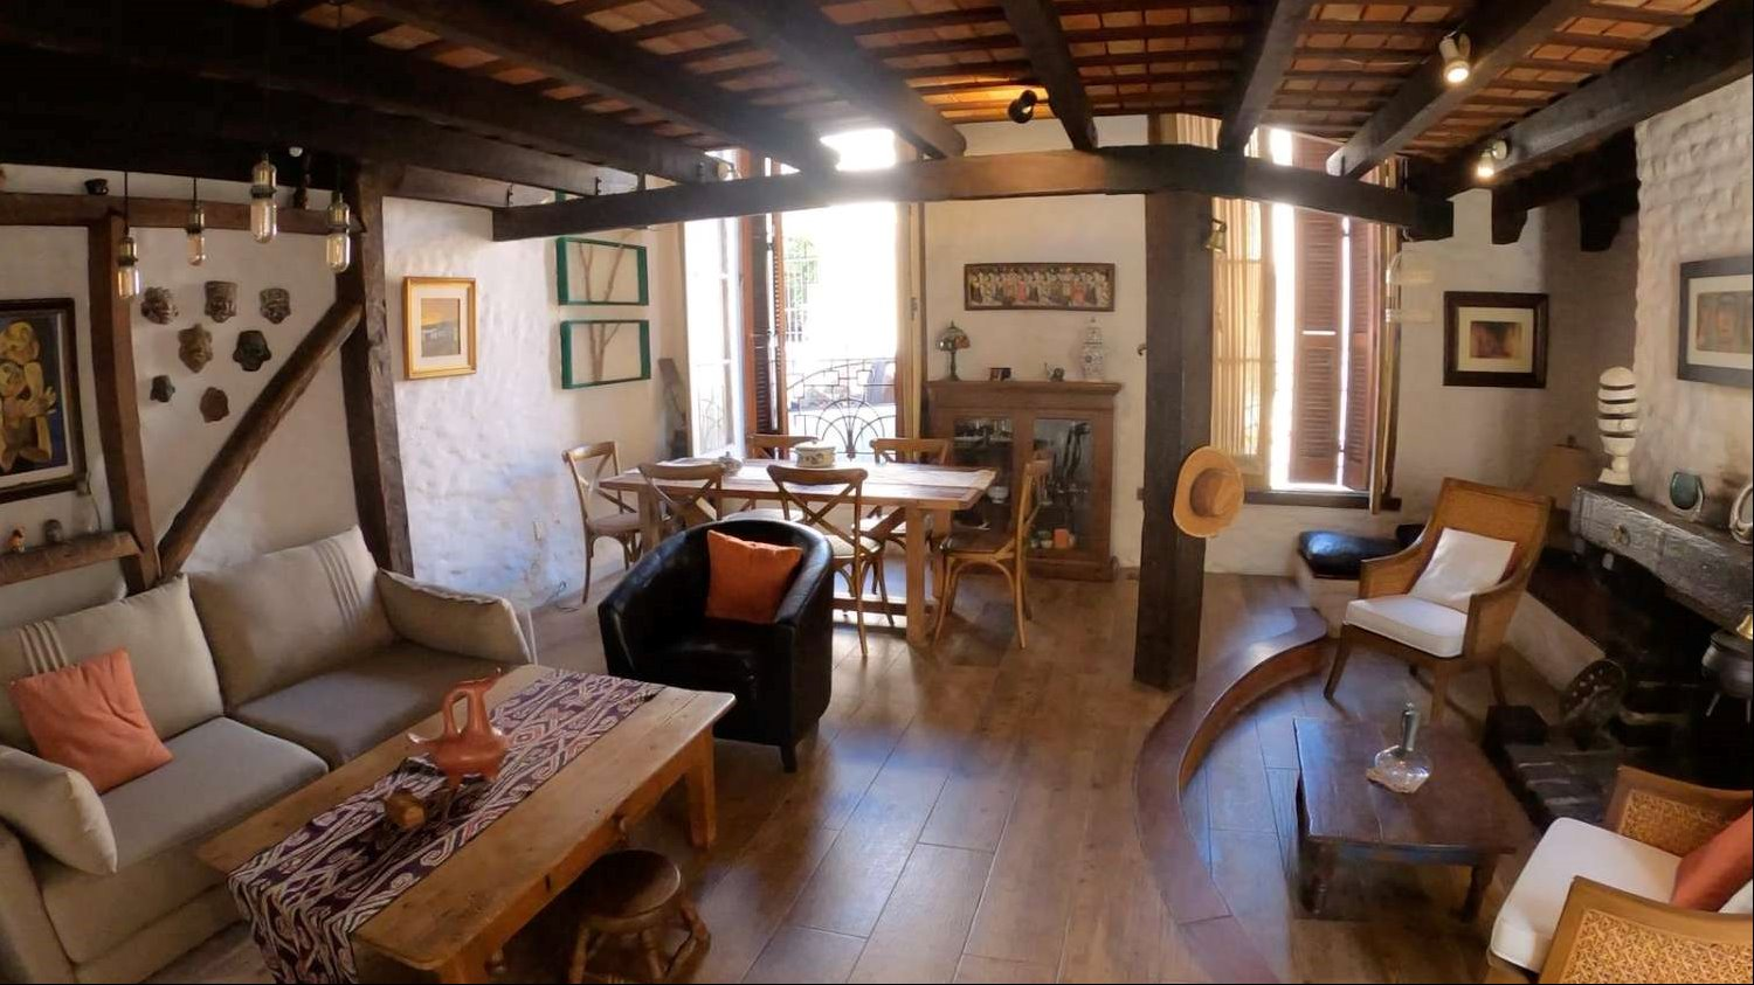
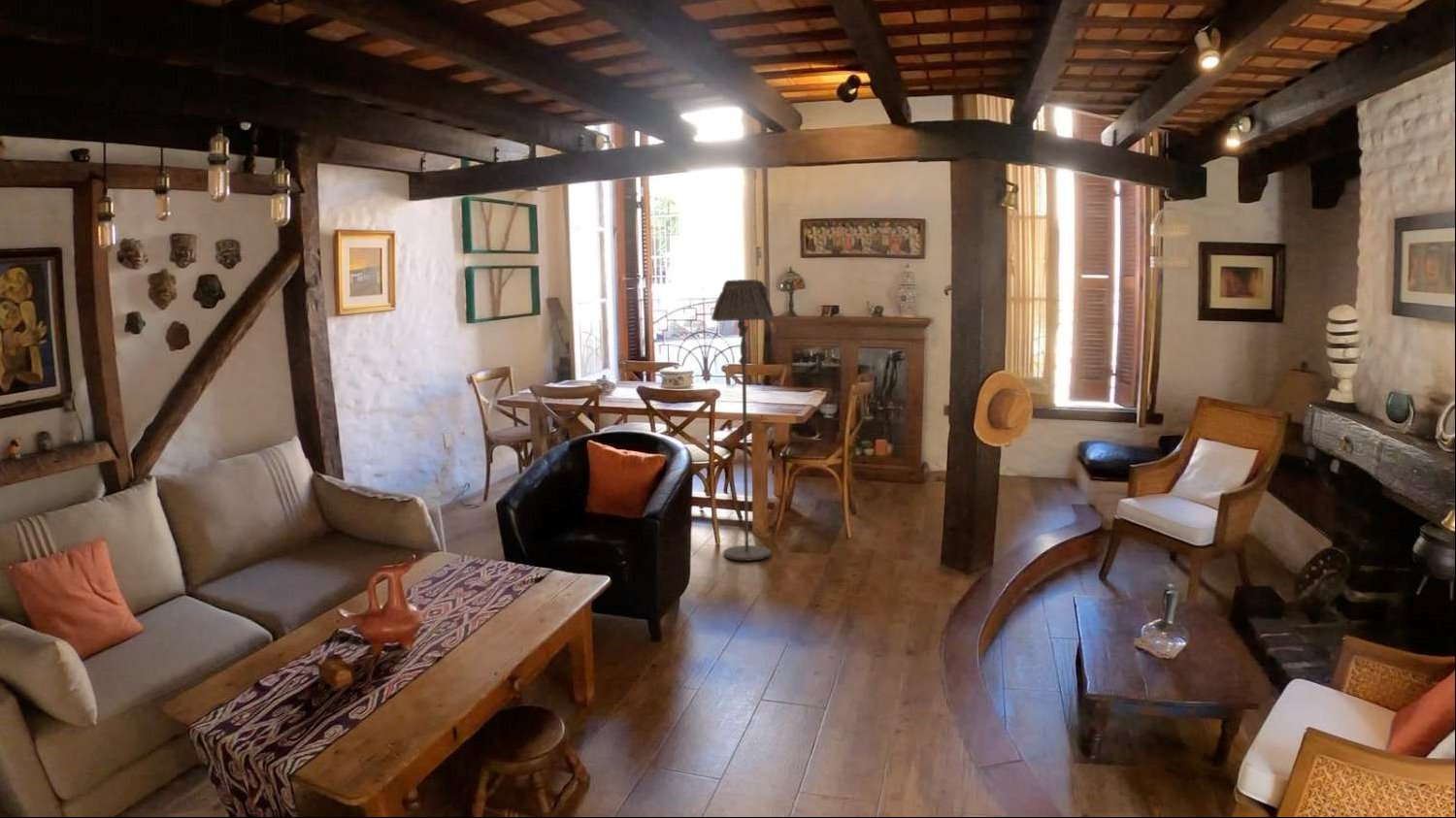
+ floor lamp [711,278,776,562]
